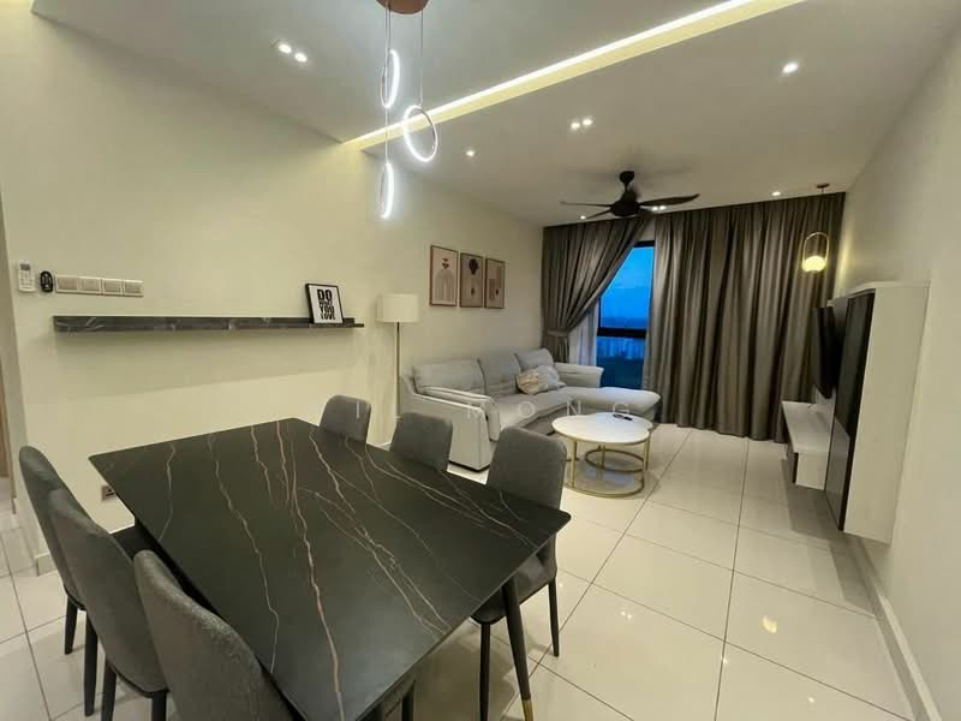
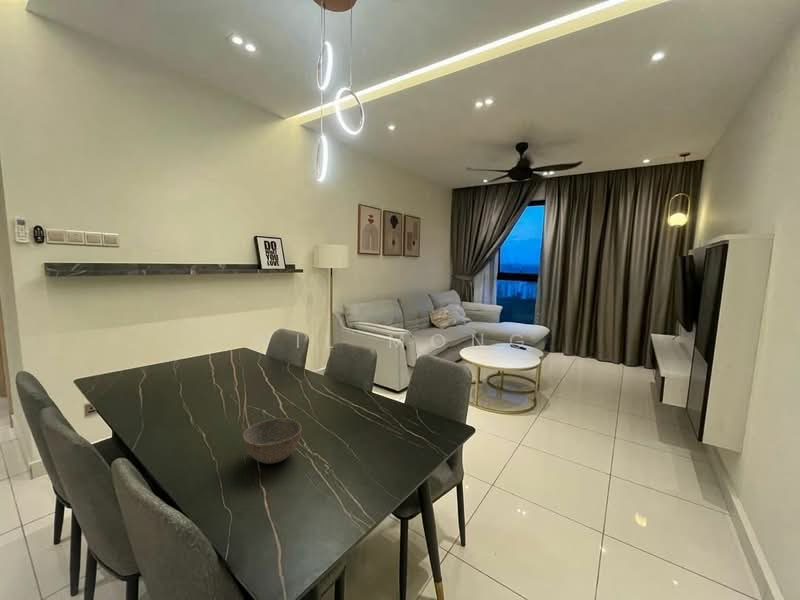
+ bowl [242,417,303,465]
